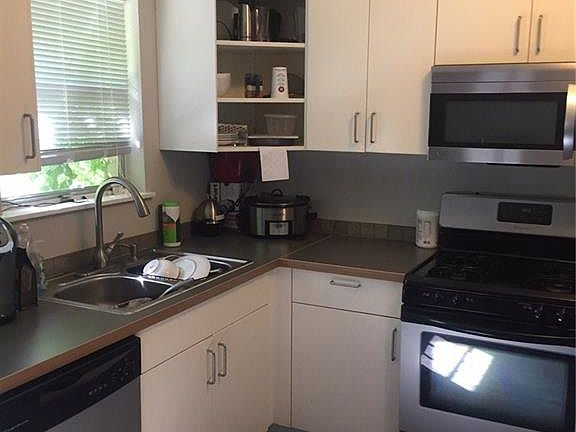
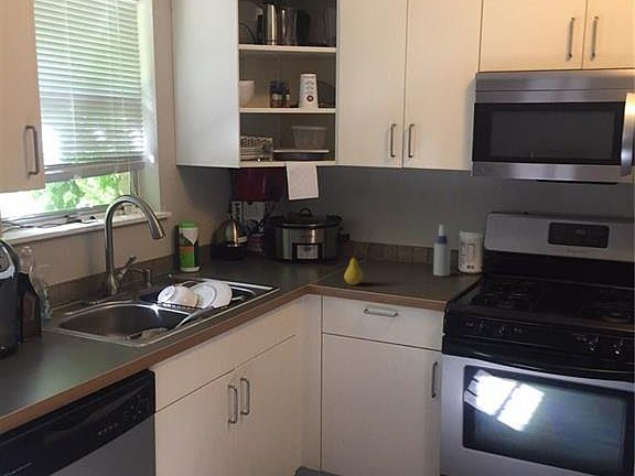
+ spray bottle [432,224,452,277]
+ fruit [343,250,364,285]
